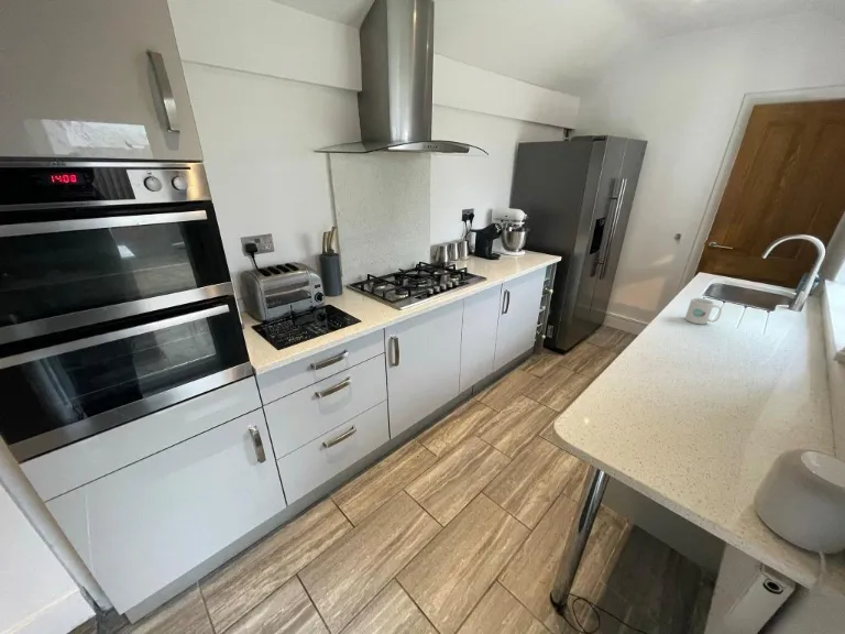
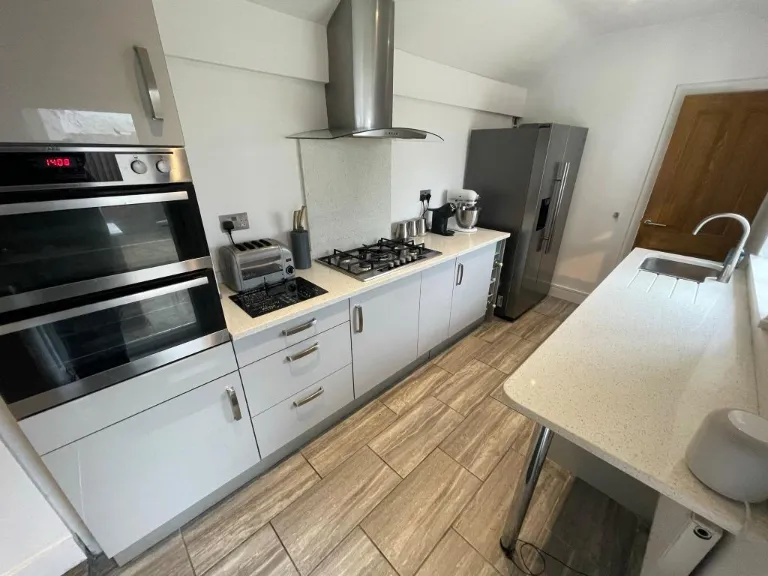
- mug [683,297,723,326]
